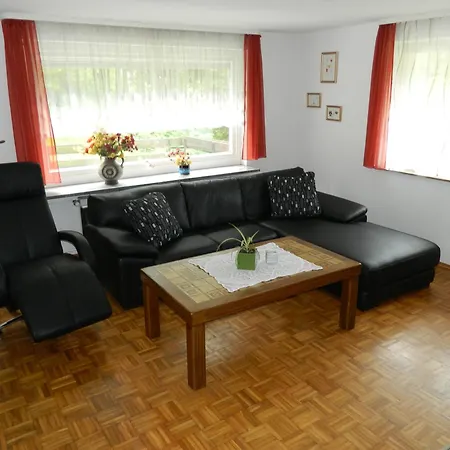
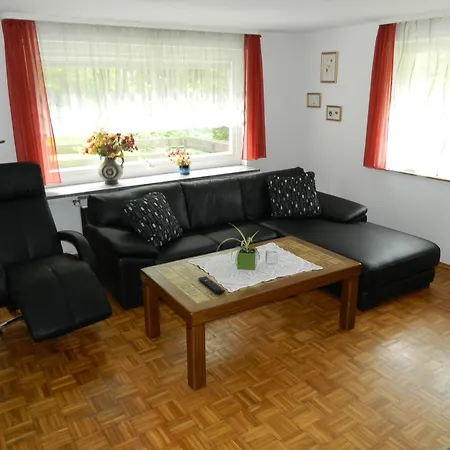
+ remote control [197,275,226,295]
